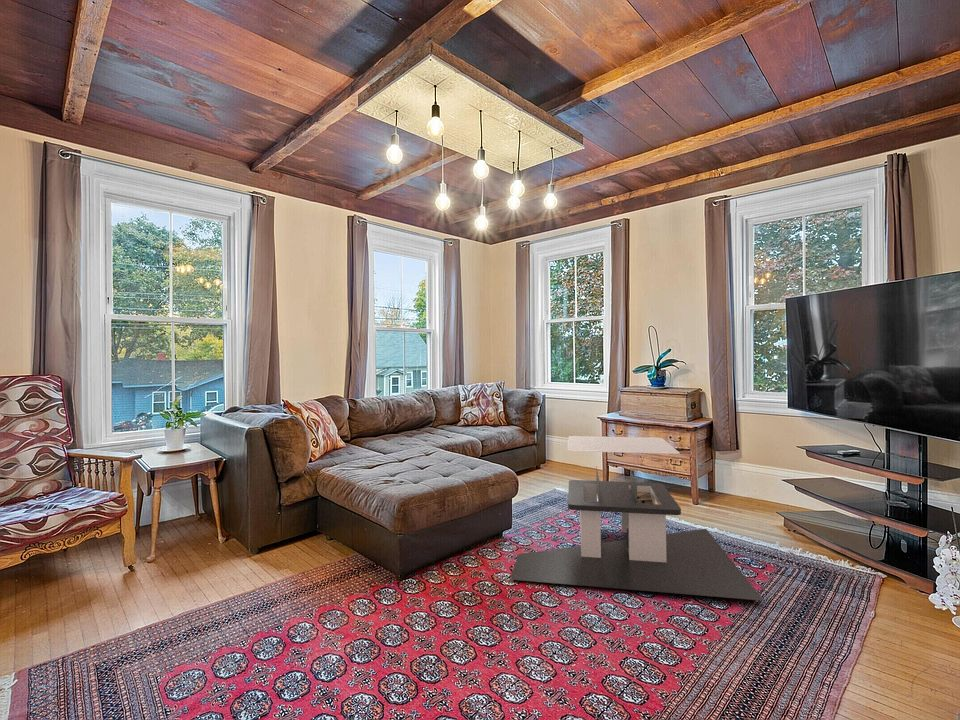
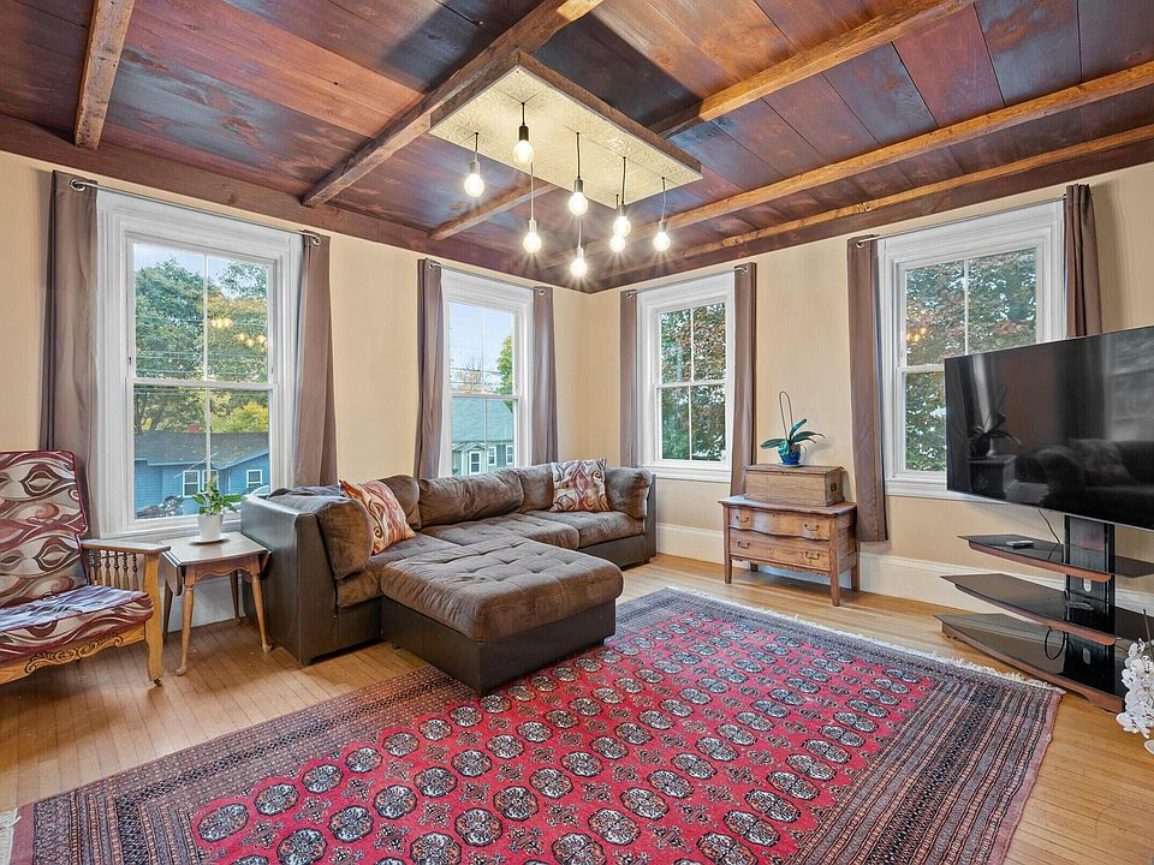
- coffee table [510,435,765,602]
